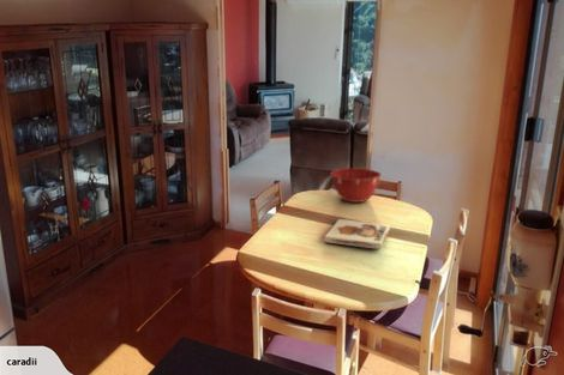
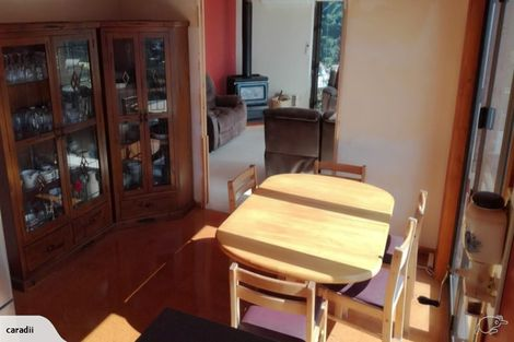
- board game [324,218,391,250]
- mixing bowl [330,168,383,204]
